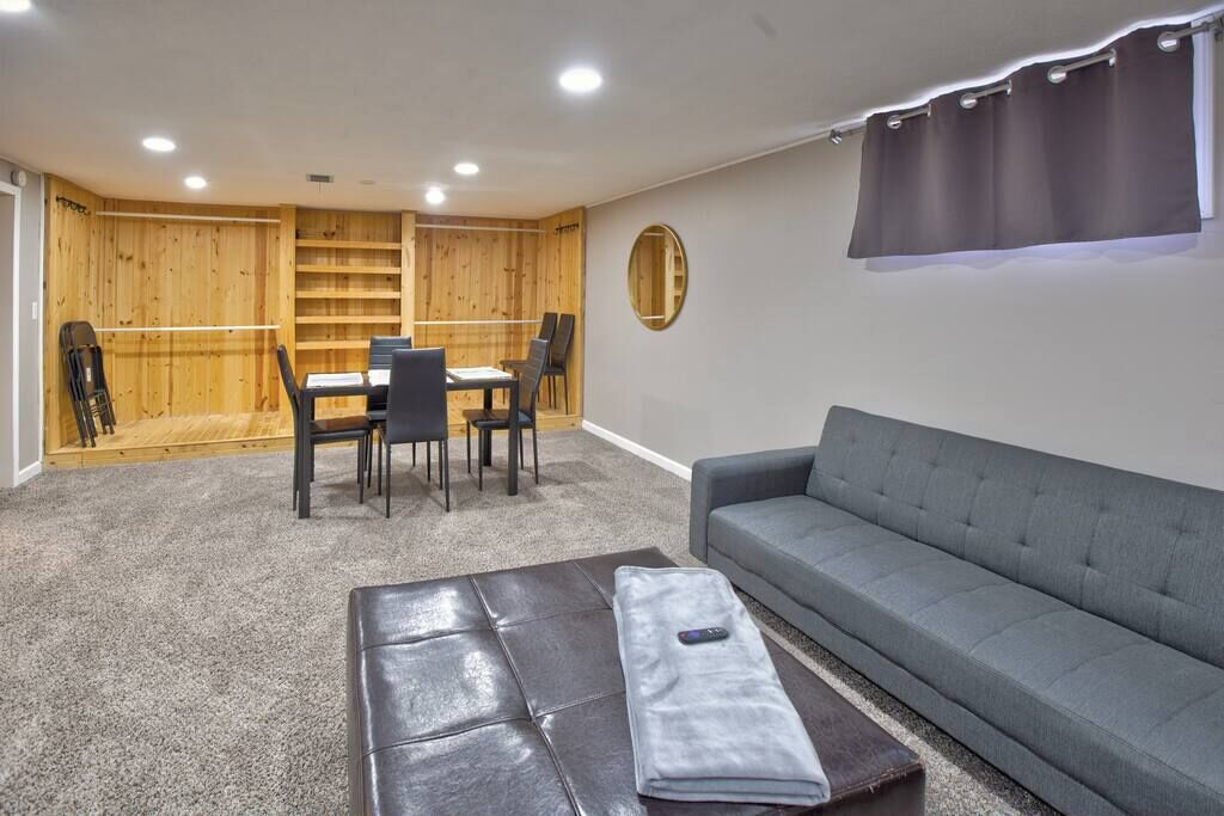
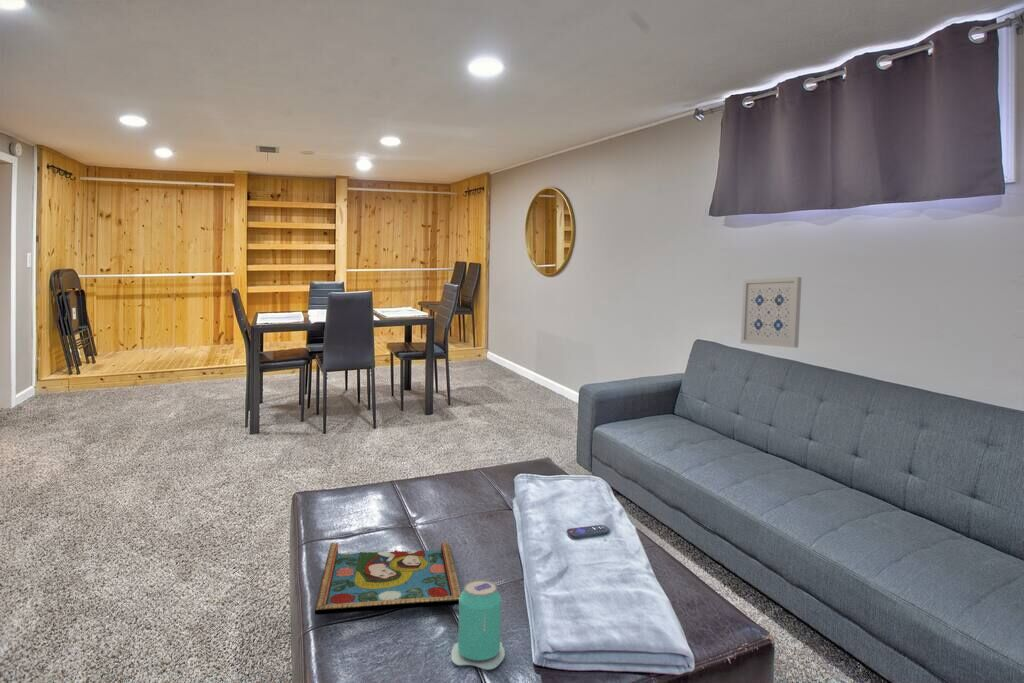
+ framed painting [314,541,462,616]
+ wall art [740,276,803,349]
+ beverage can [450,578,506,671]
